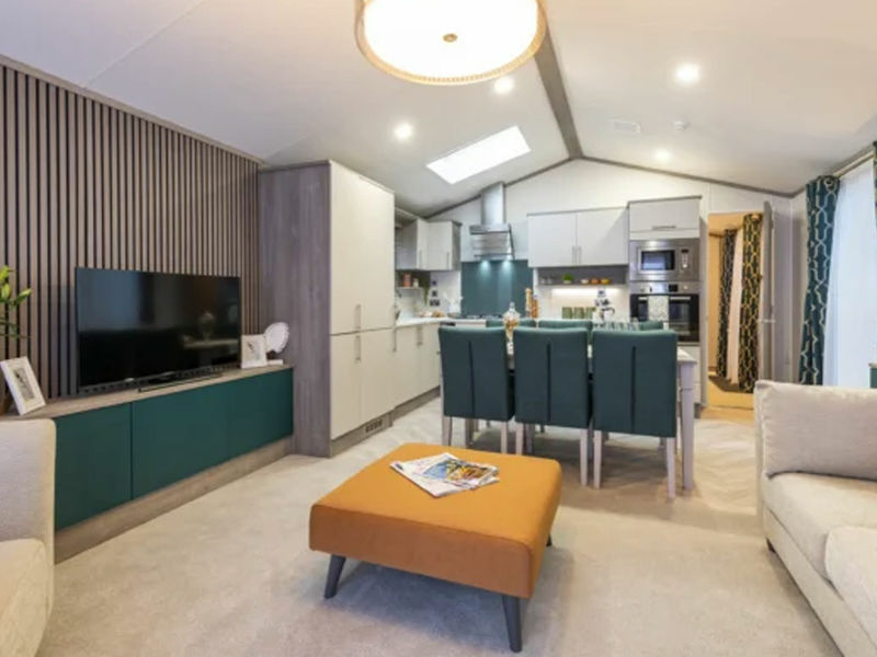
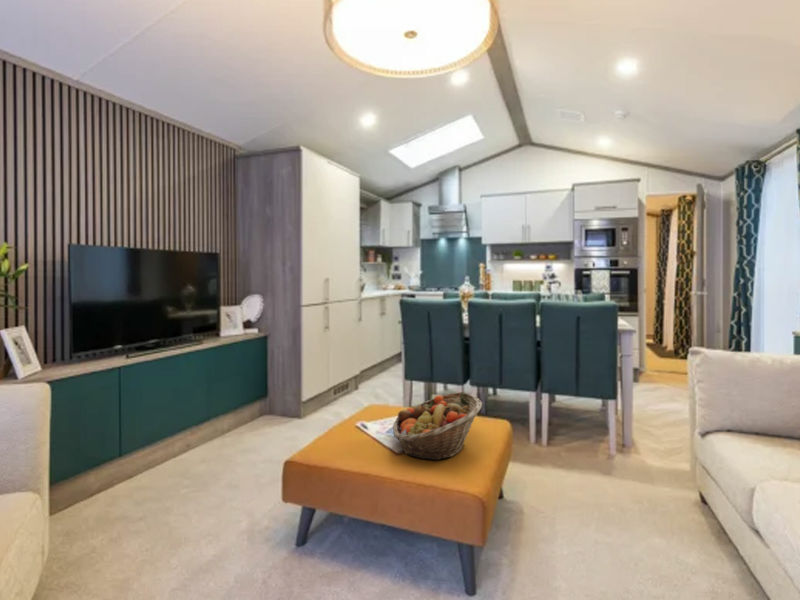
+ fruit basket [392,391,483,462]
